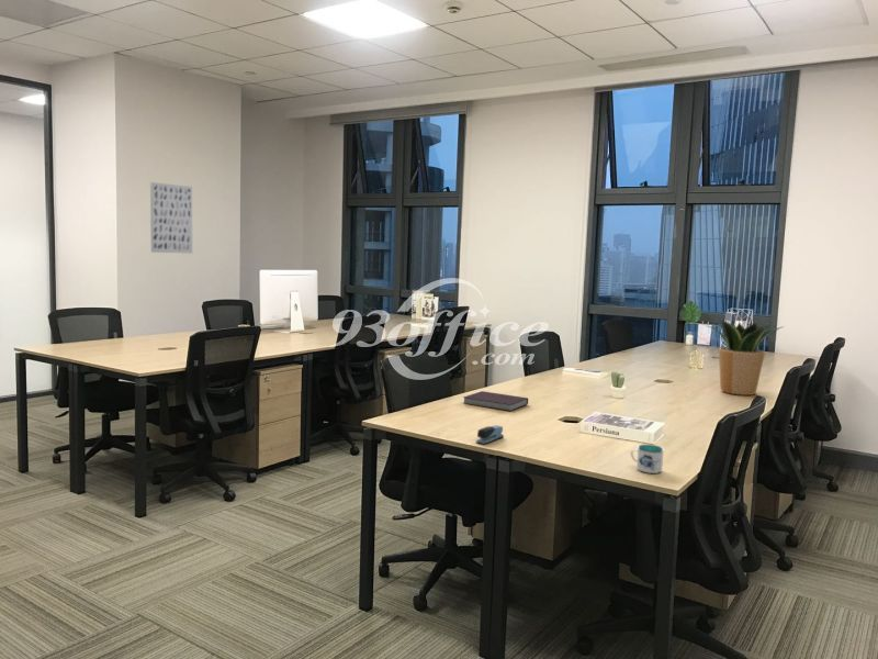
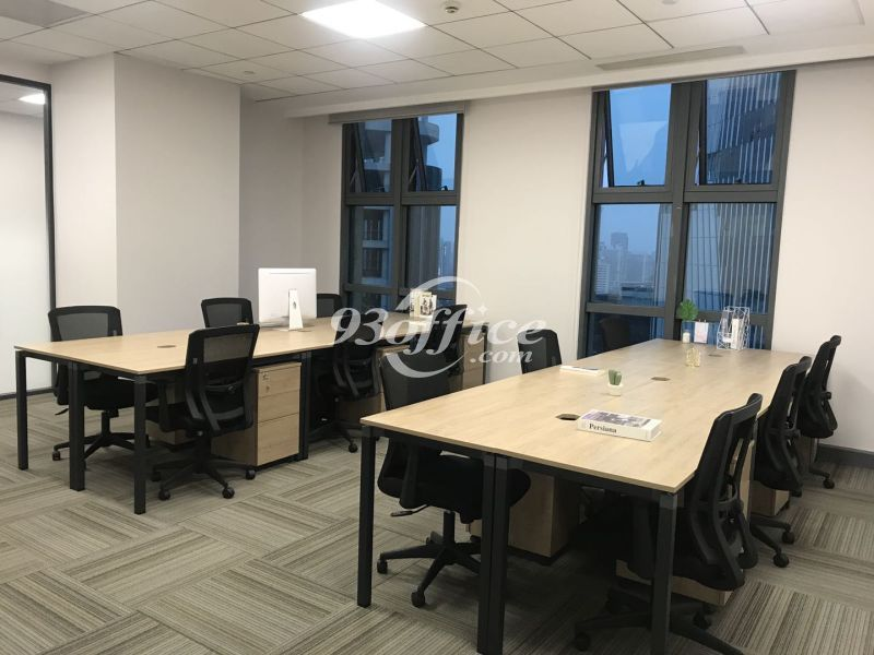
- stapler [475,424,505,446]
- potted plant [707,319,786,396]
- wall art [149,181,193,255]
- notebook [462,390,529,412]
- mug [630,444,665,474]
